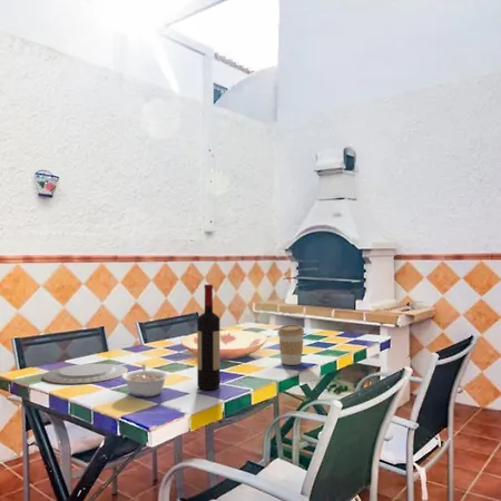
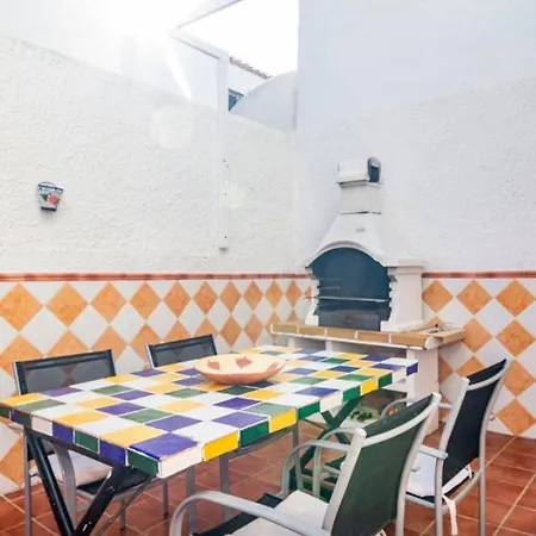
- legume [121,363,169,397]
- coffee cup [277,324,305,366]
- chinaware [41,363,129,385]
- wine bottle [196,284,222,391]
